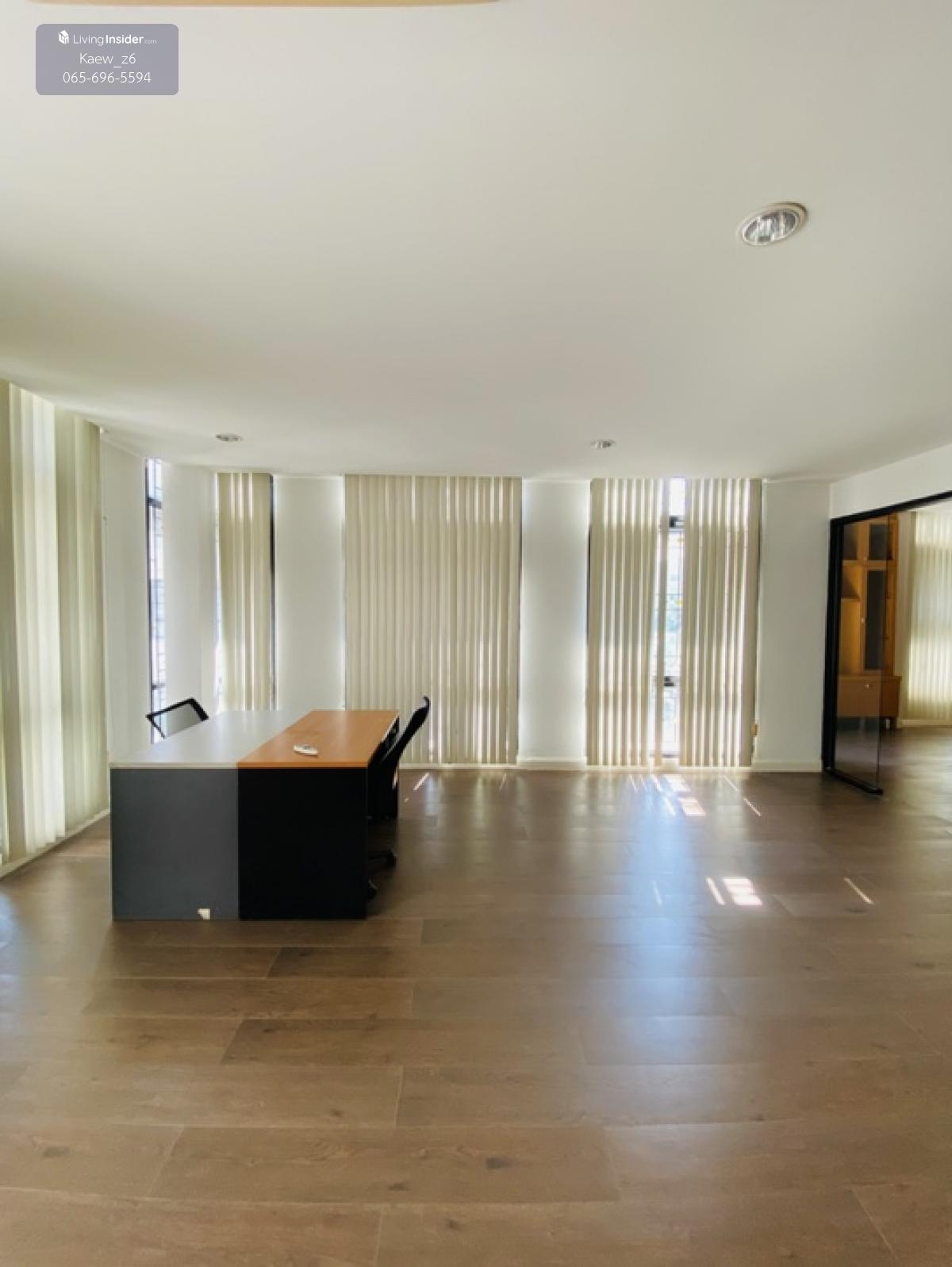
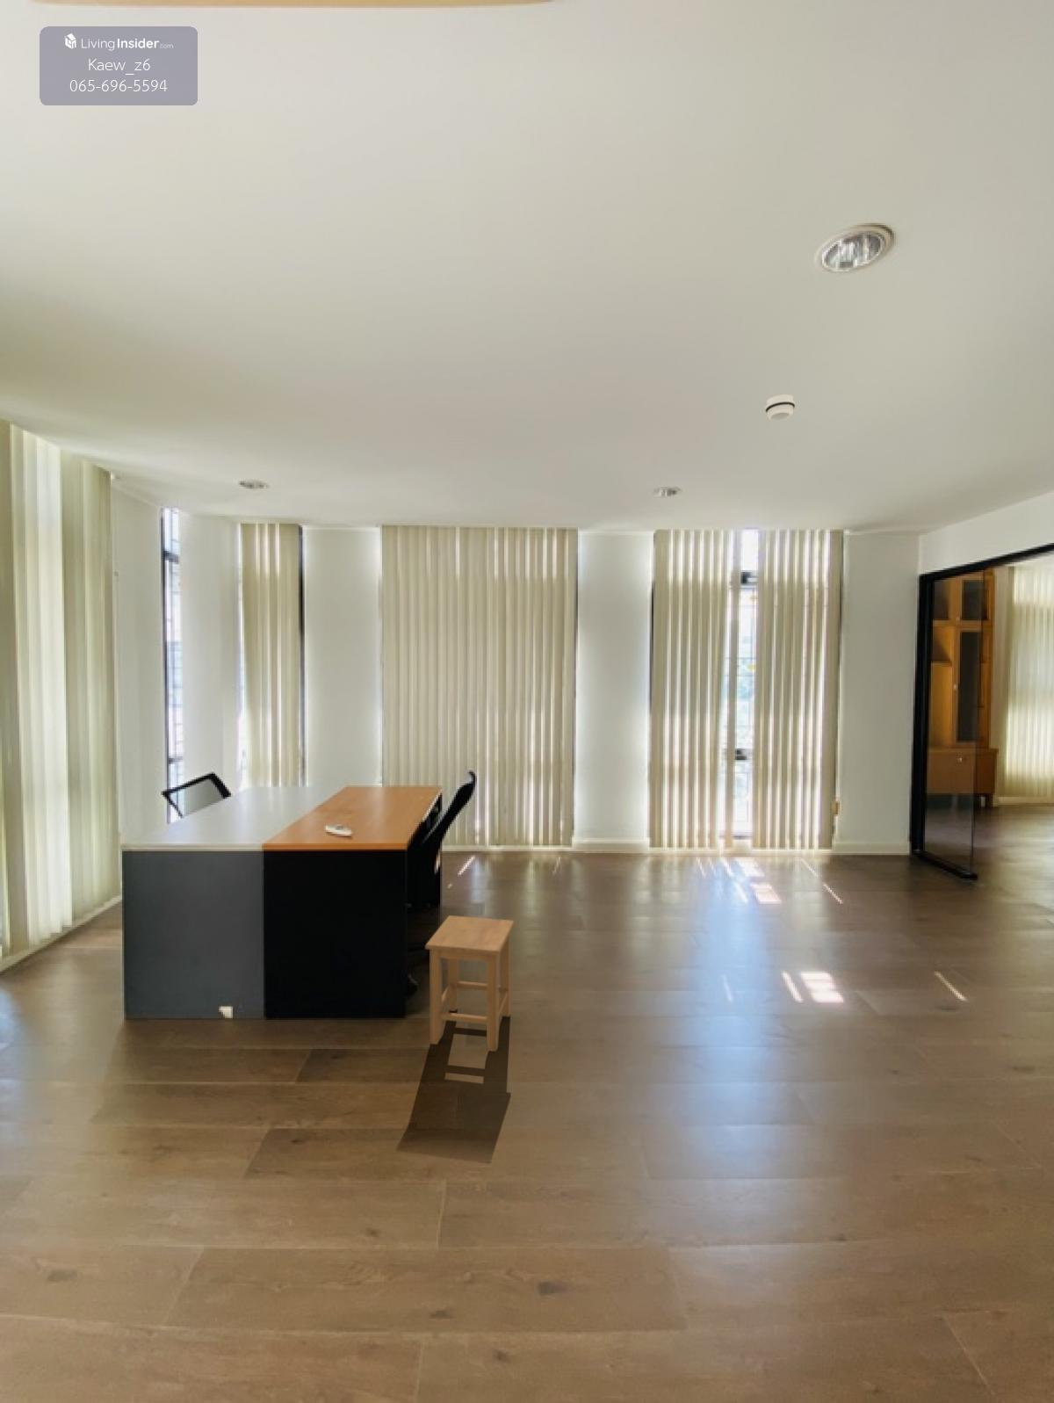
+ stool [424,915,515,1052]
+ smoke detector [764,393,796,422]
